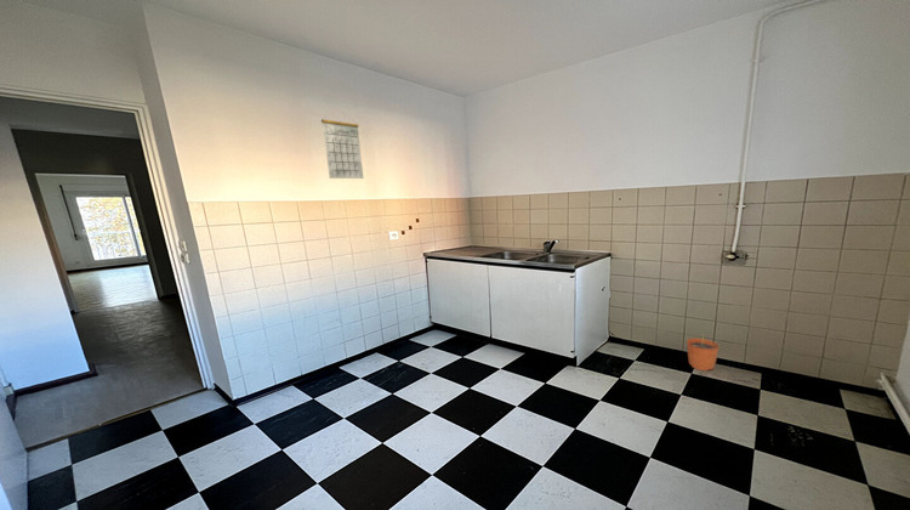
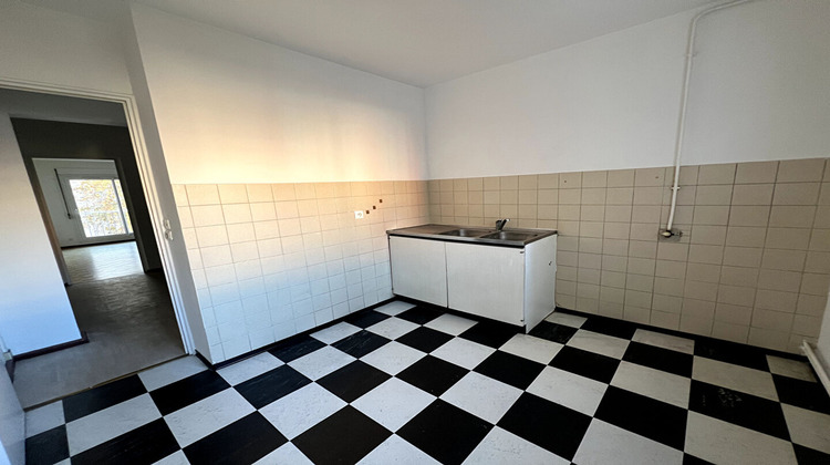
- calendar [320,109,364,180]
- plant pot [686,334,721,372]
